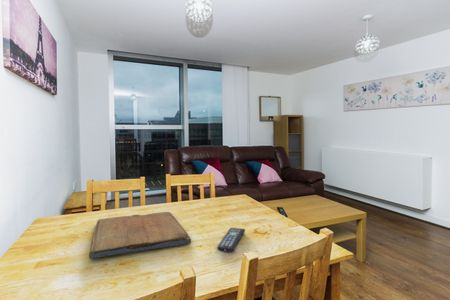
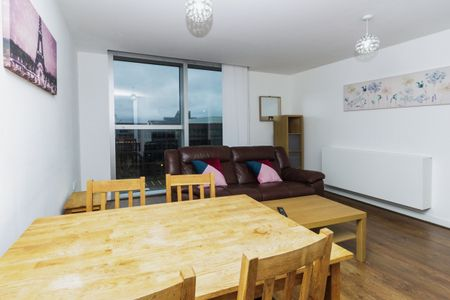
- remote control [216,227,246,253]
- religious icon [88,211,192,260]
